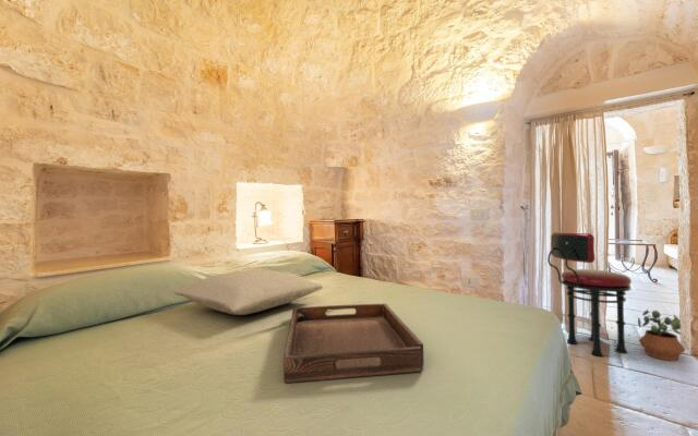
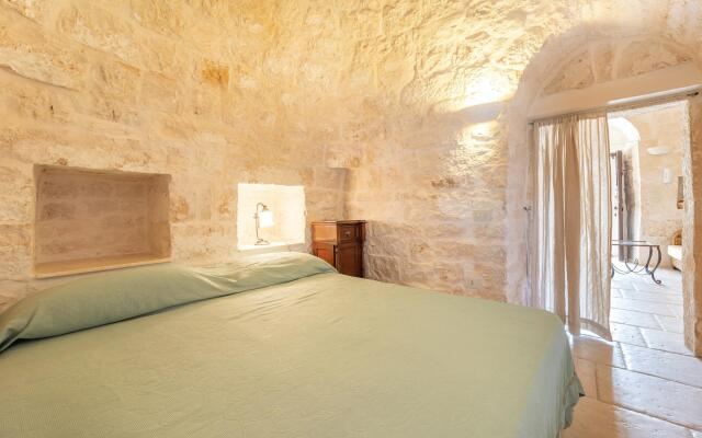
- stool [546,231,633,358]
- serving tray [282,303,424,384]
- potted plant [637,308,686,362]
- pillow [172,268,324,316]
